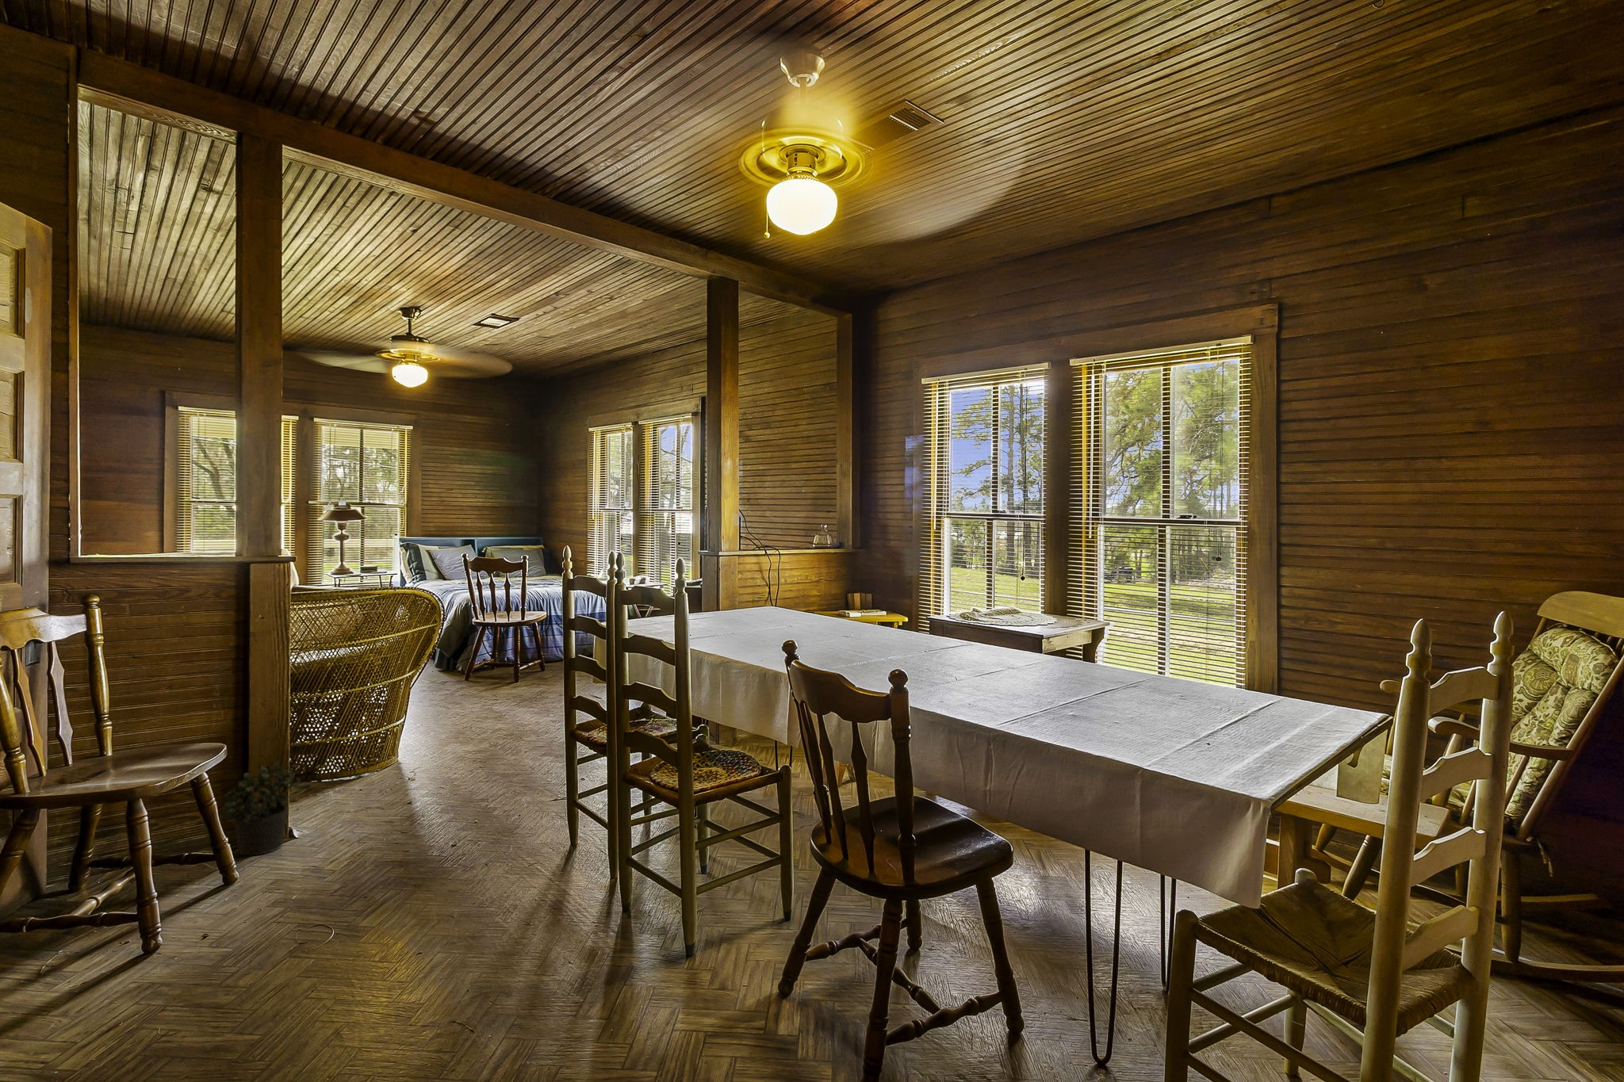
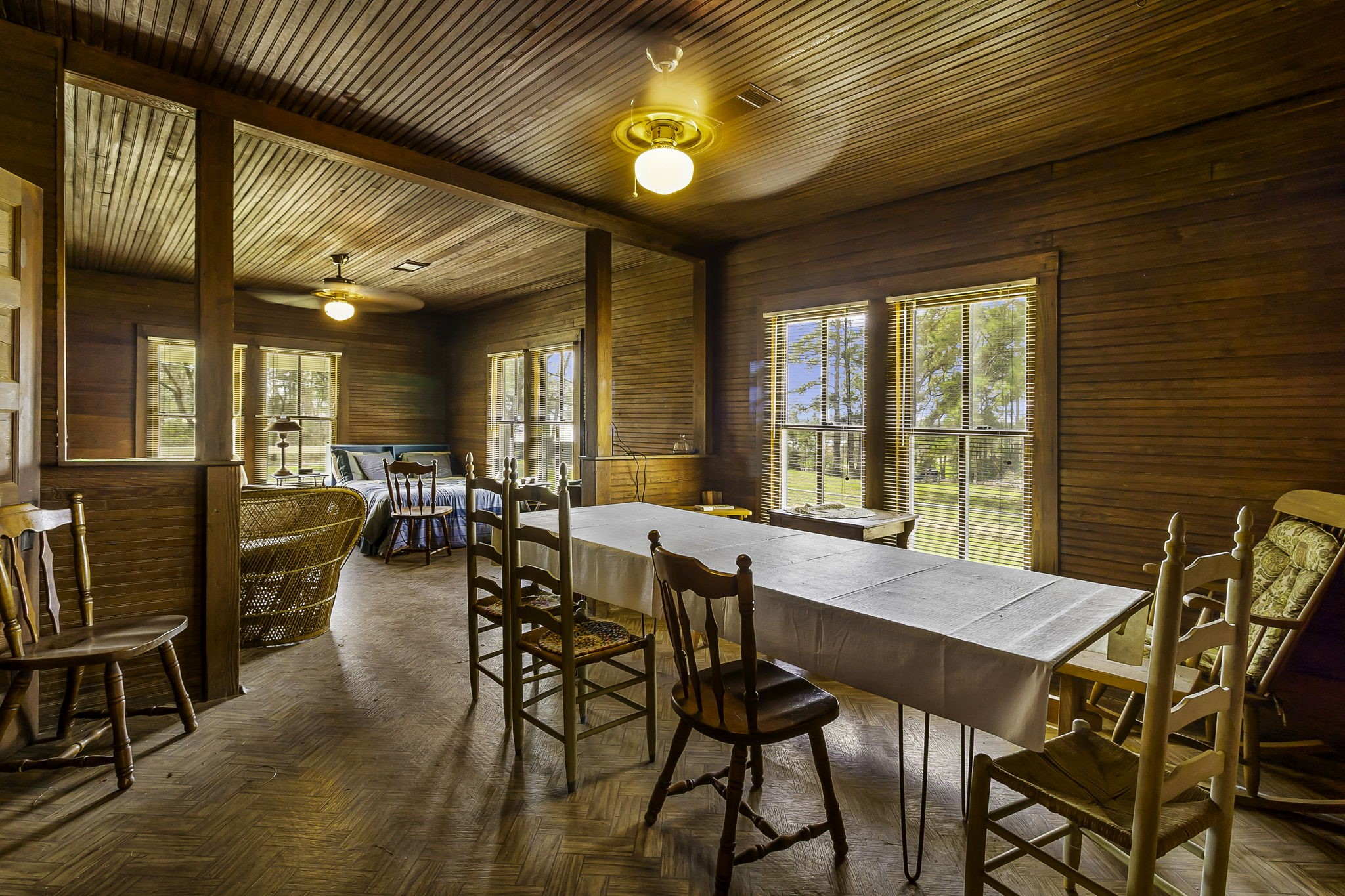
- potted plant [220,760,310,856]
